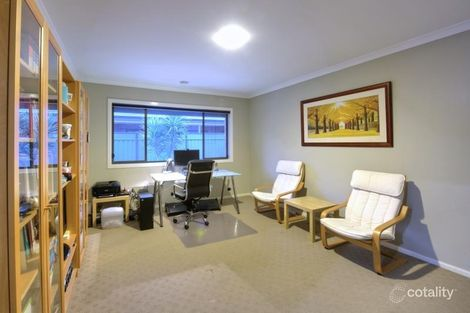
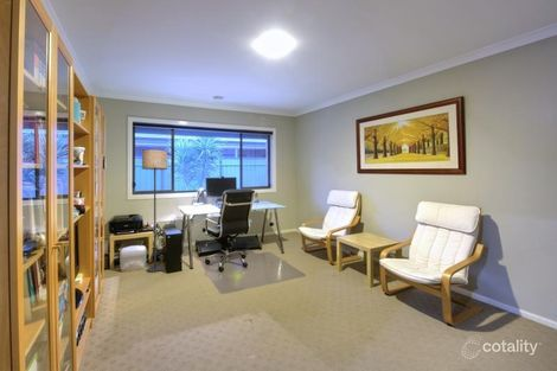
+ floor lamp [141,148,168,273]
